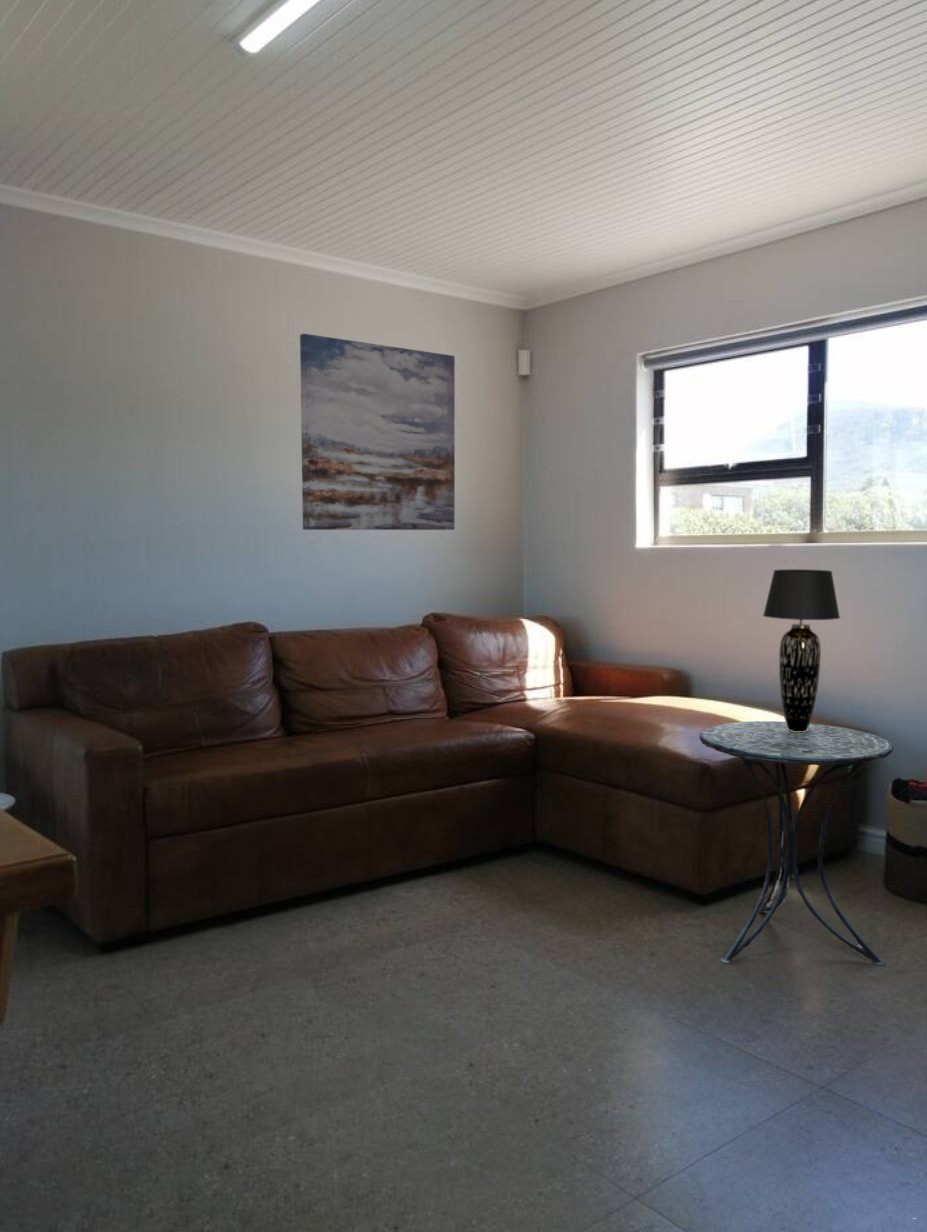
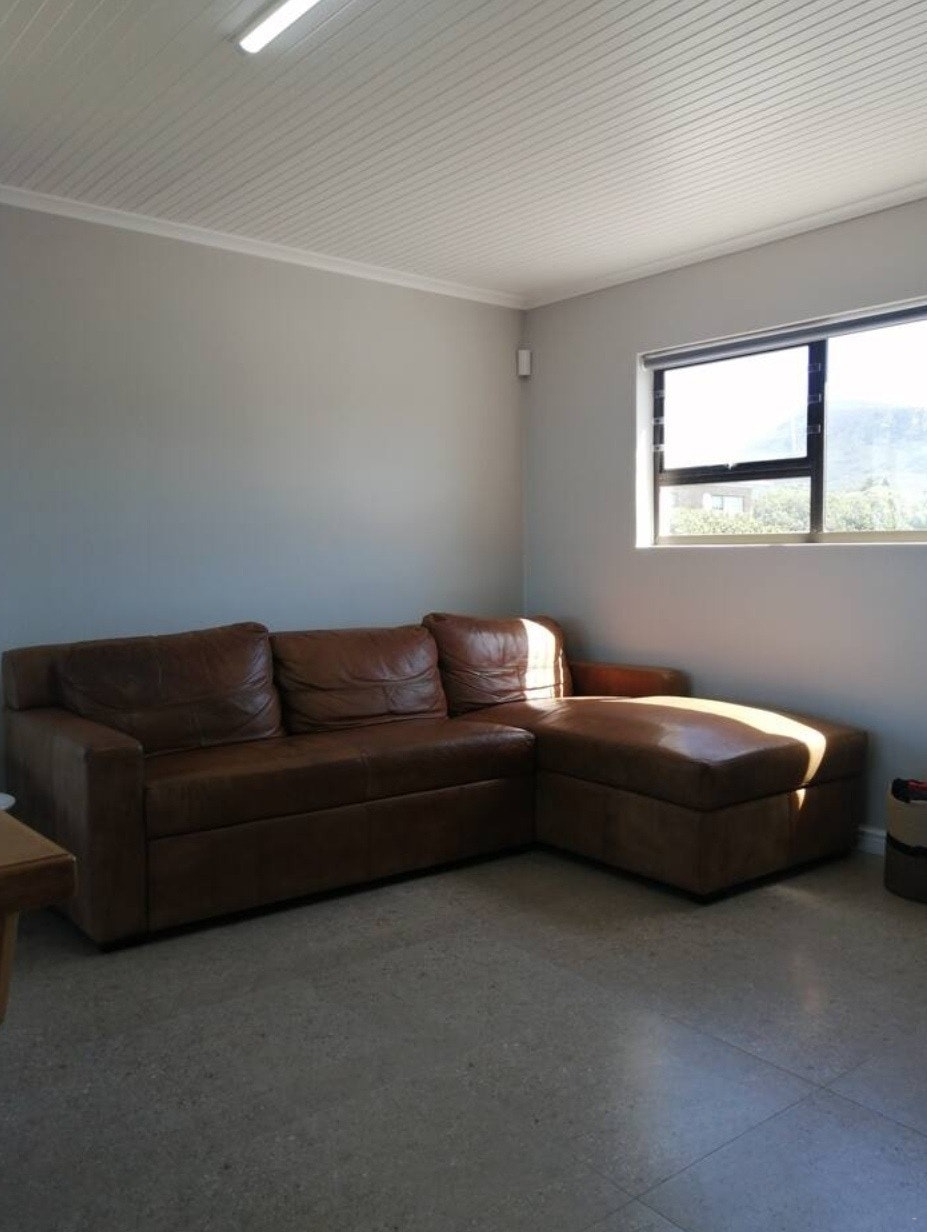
- wall art [299,333,456,531]
- side table [699,720,894,967]
- table lamp [762,568,841,732]
